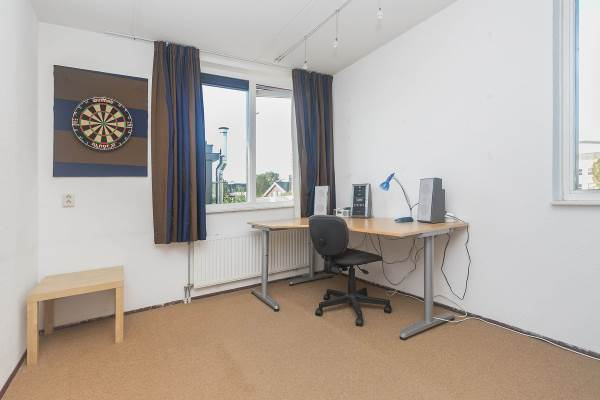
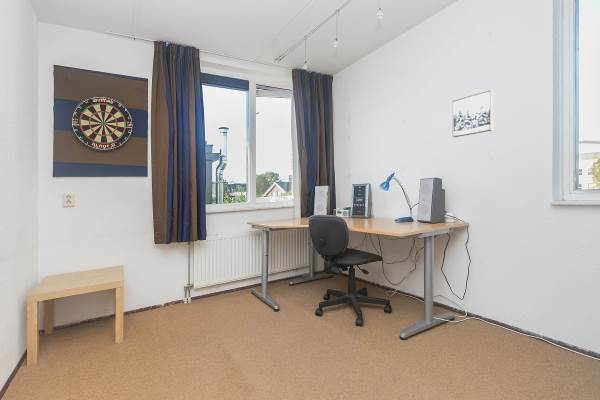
+ wall art [452,89,495,138]
